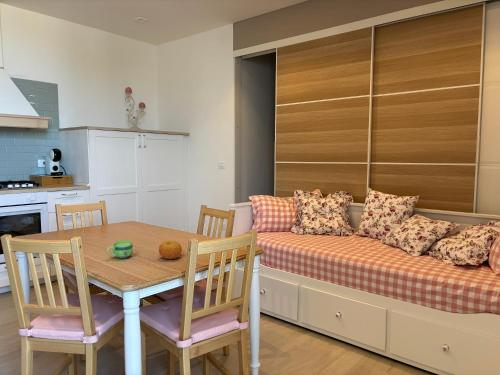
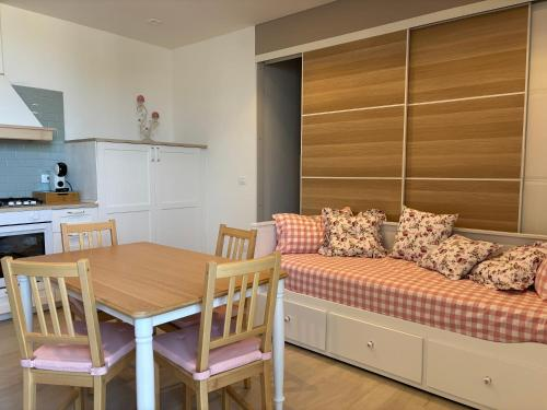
- cup [106,240,134,259]
- fruit [158,240,183,260]
